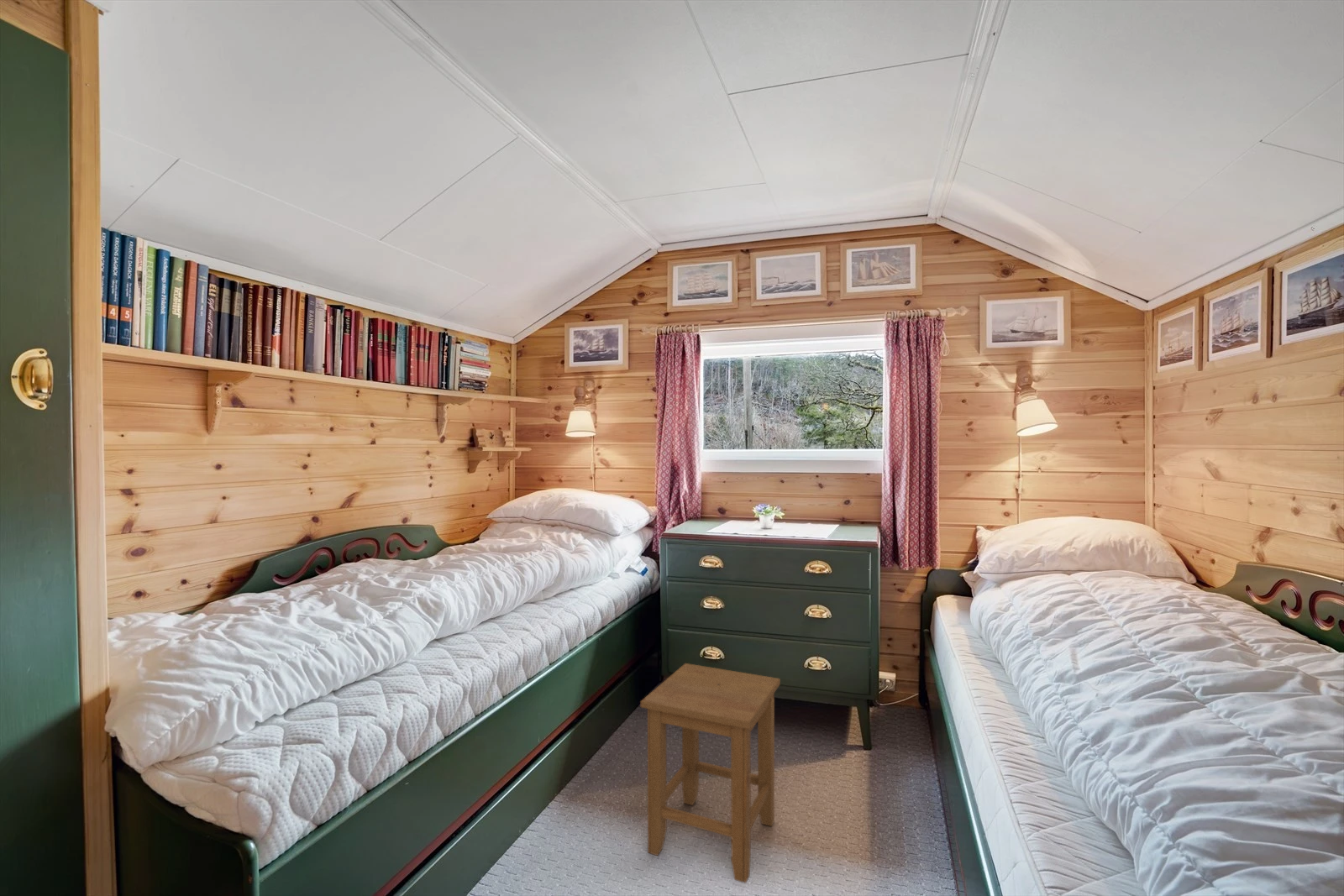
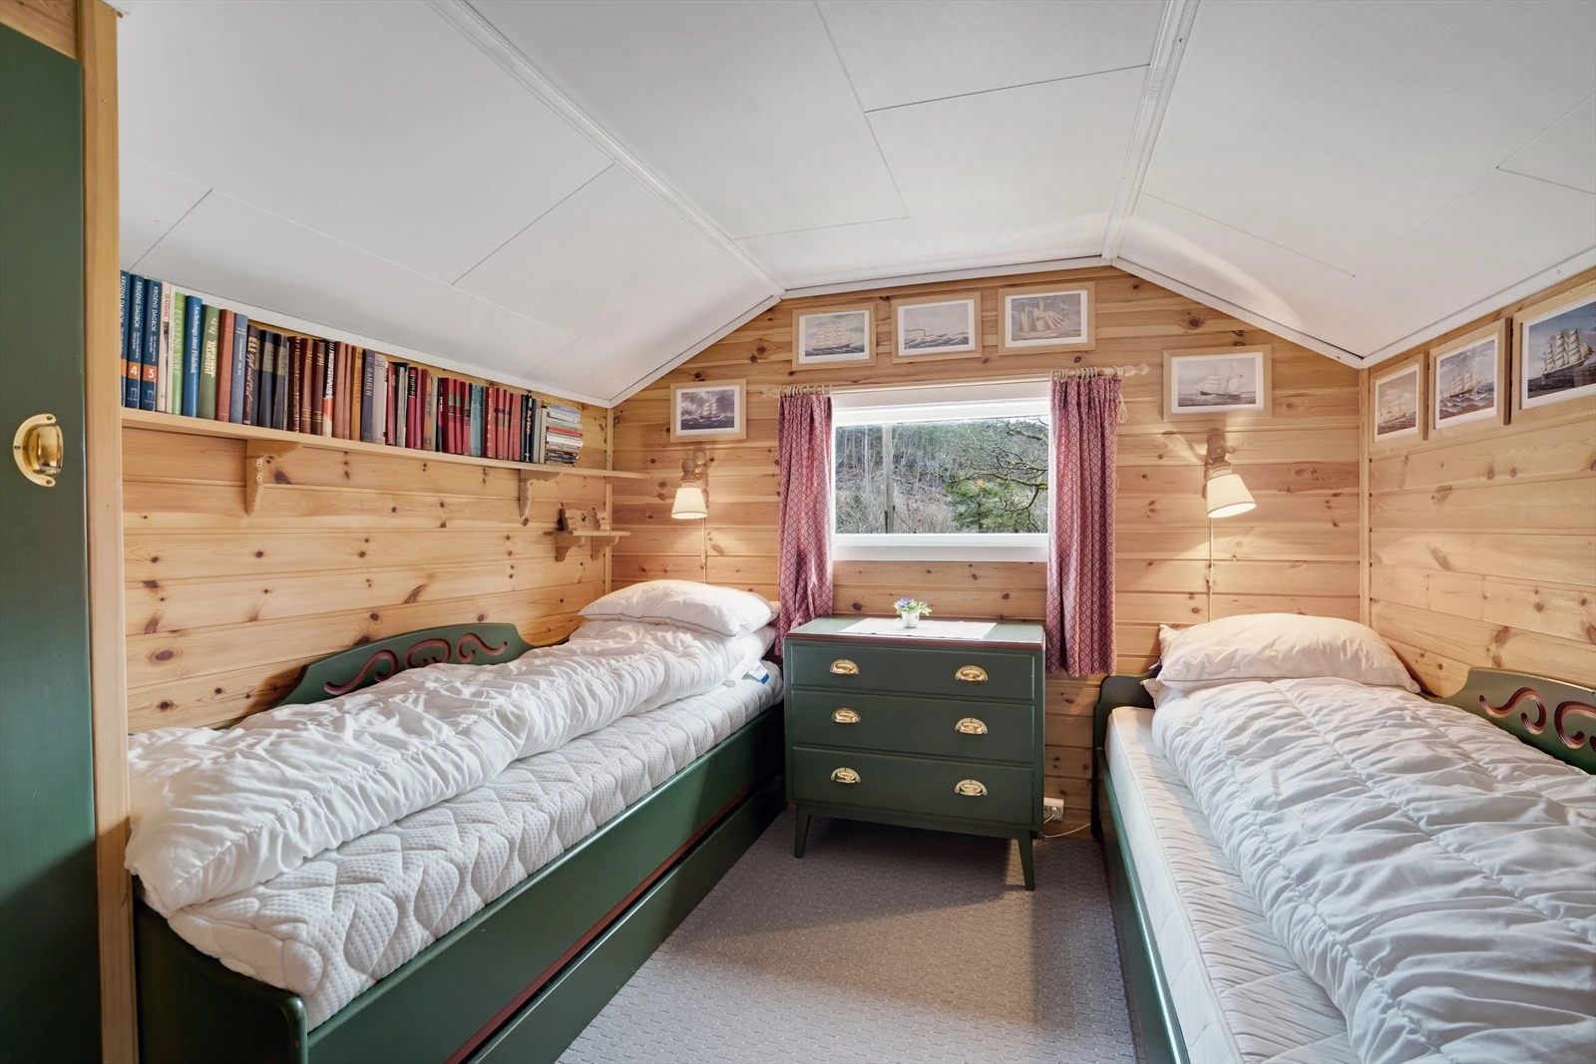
- stool [640,663,781,884]
